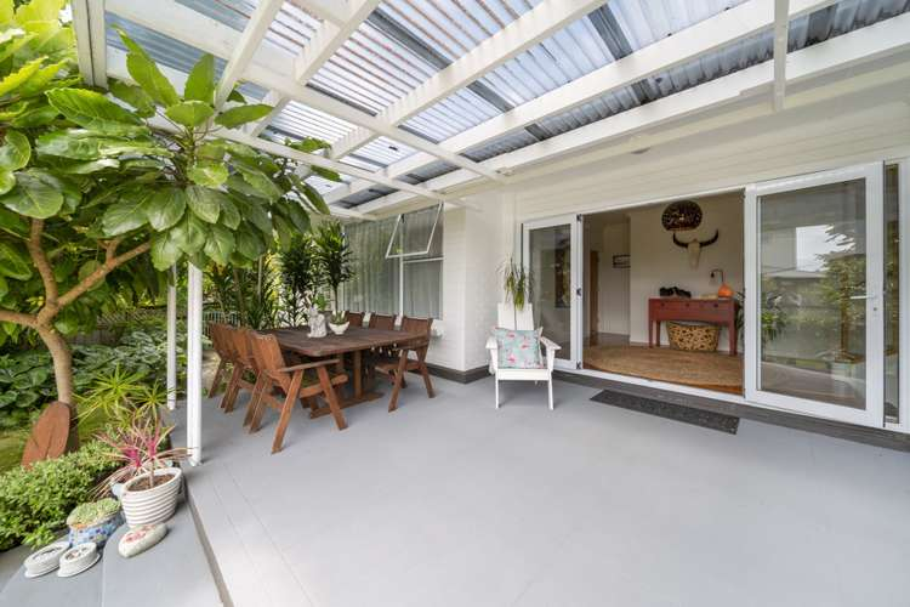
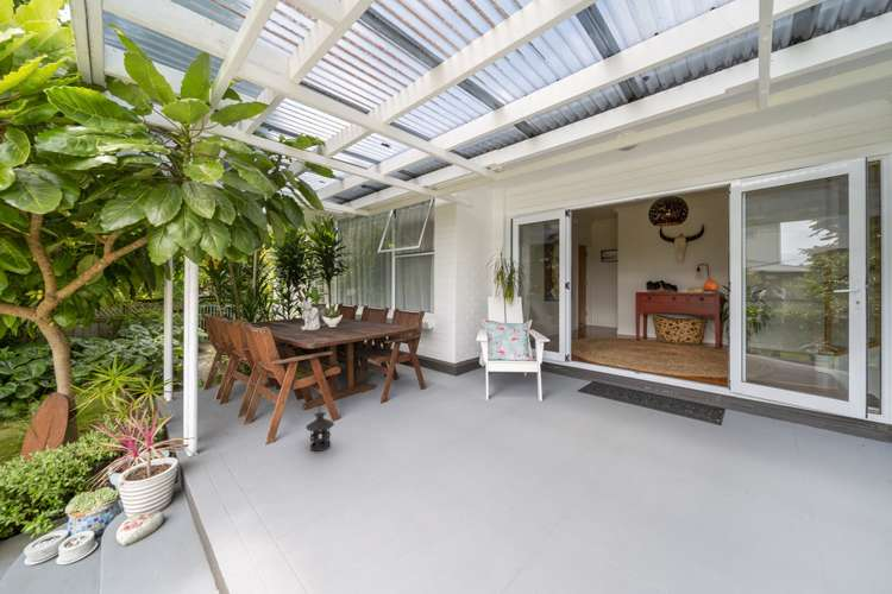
+ lantern [304,405,335,453]
